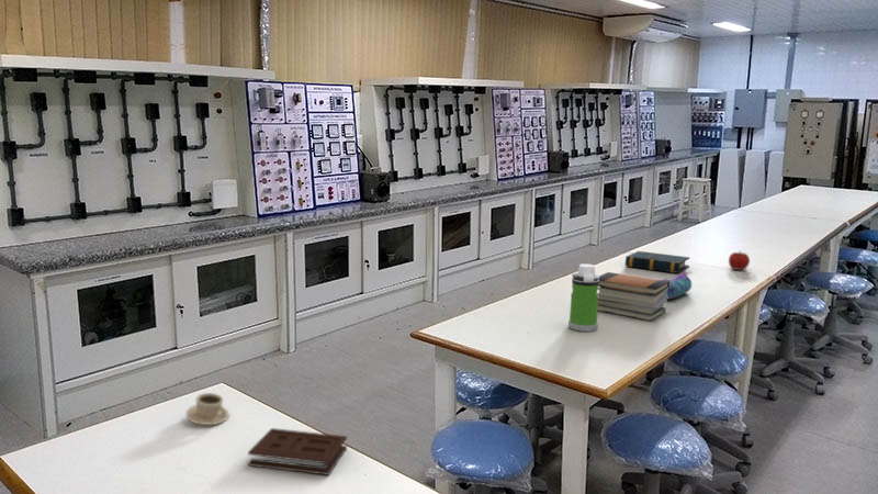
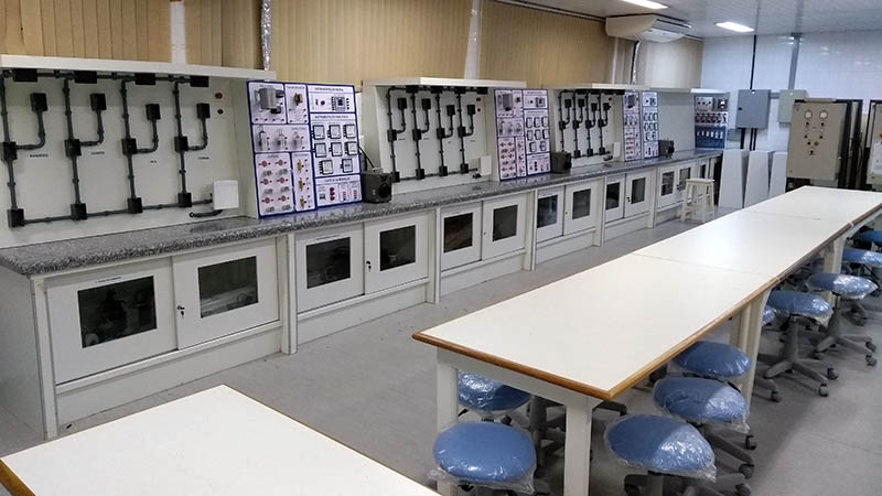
- pencil case [663,272,693,301]
- apple [728,250,751,271]
- book [624,250,690,274]
- book stack [597,271,669,322]
- cup [185,392,230,426]
- water bottle [567,262,599,333]
- door [247,427,348,476]
